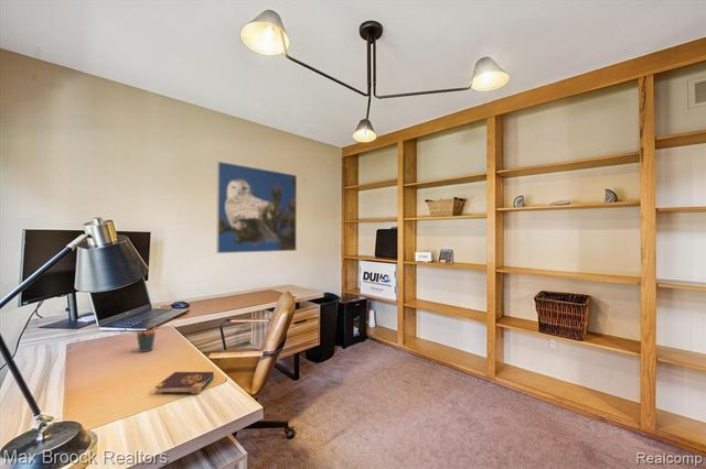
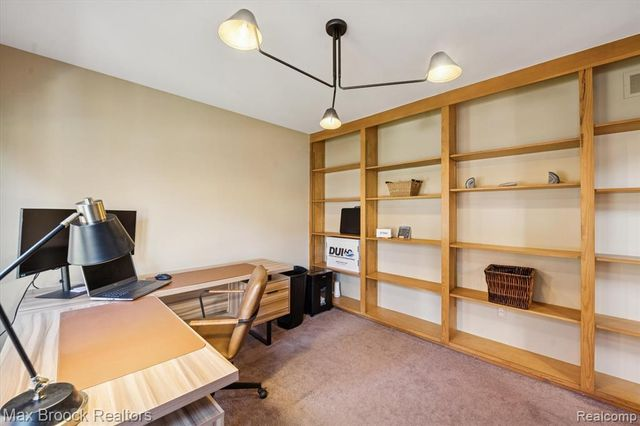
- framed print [215,161,298,254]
- book [154,371,215,394]
- pen holder [136,323,157,353]
